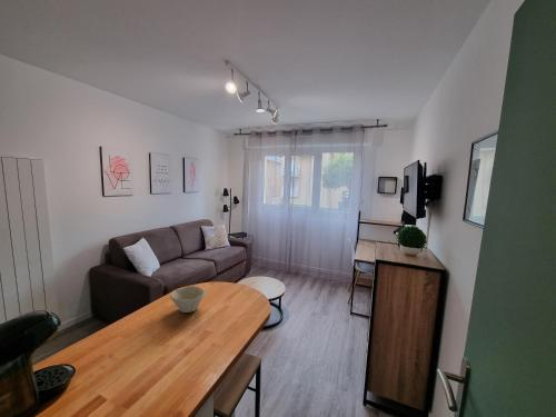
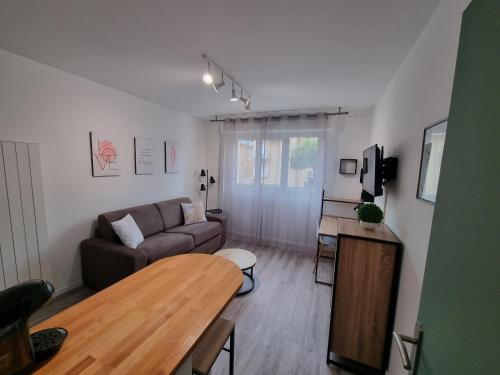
- bowl [169,285,207,314]
